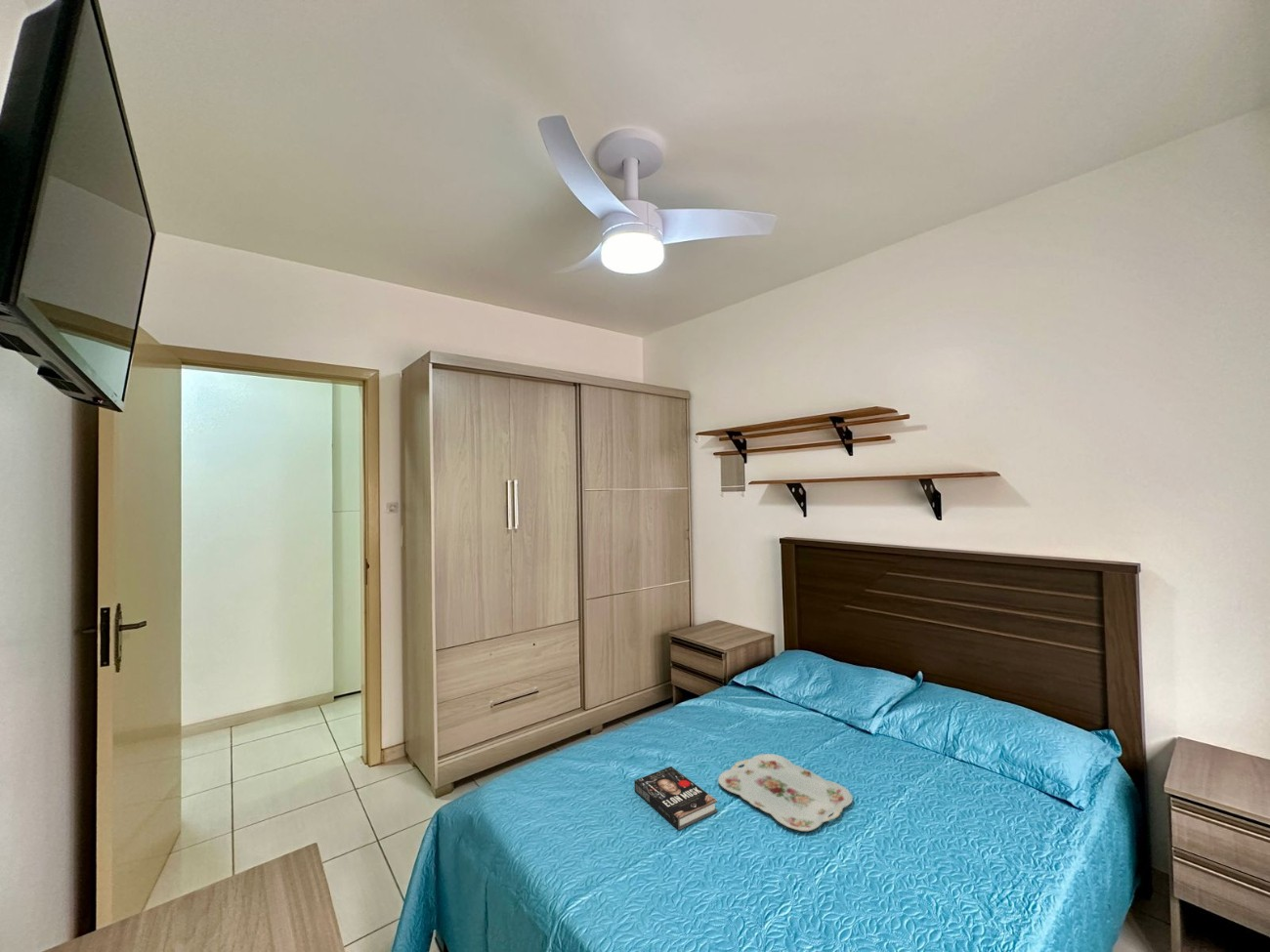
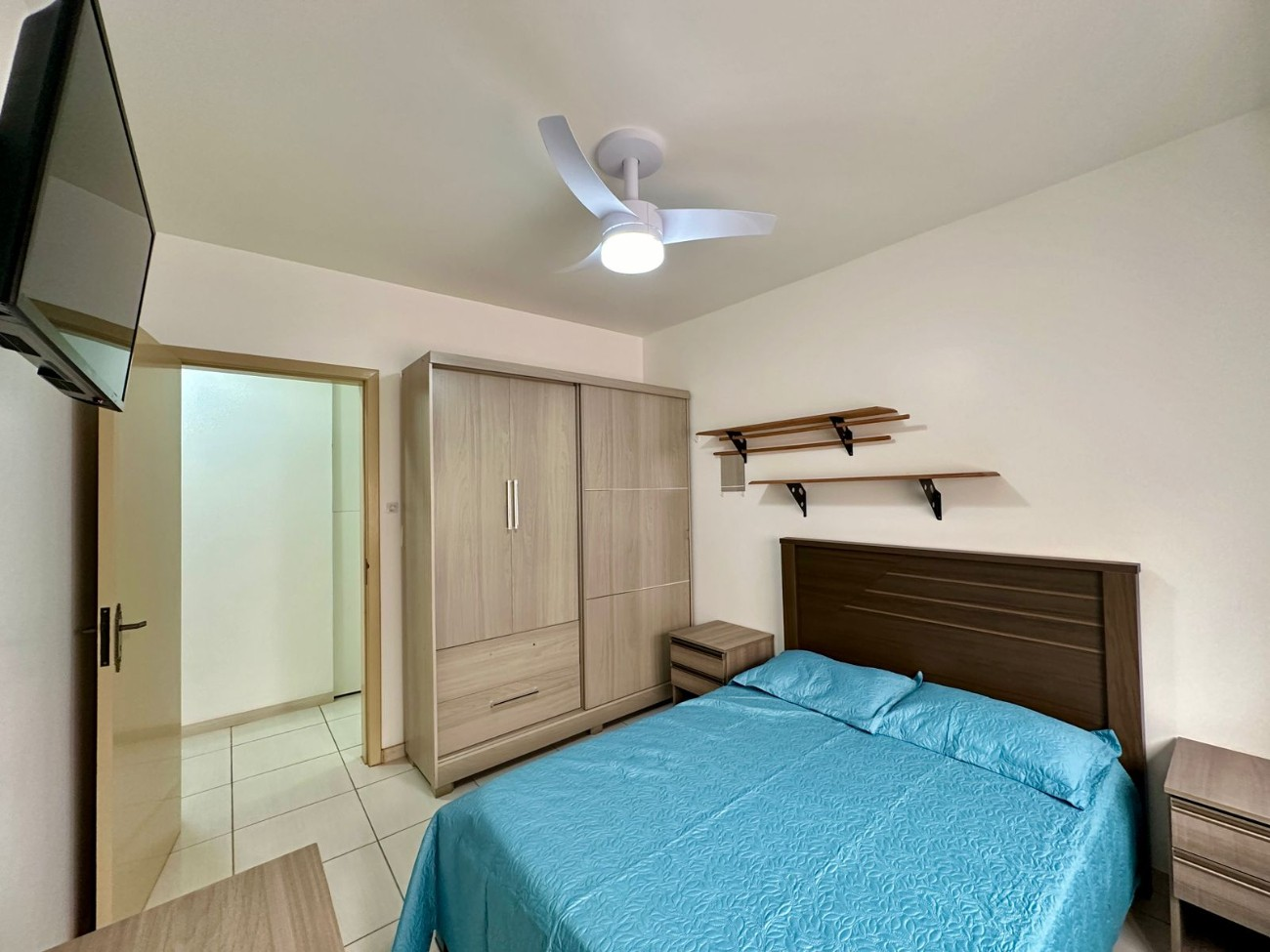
- book [633,766,718,831]
- serving tray [717,753,854,832]
